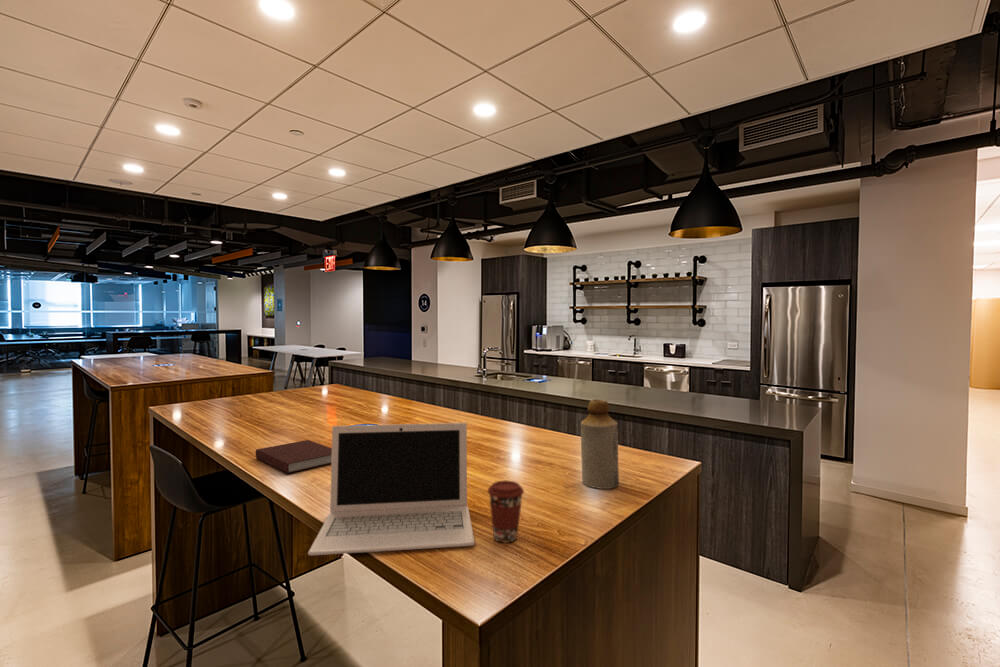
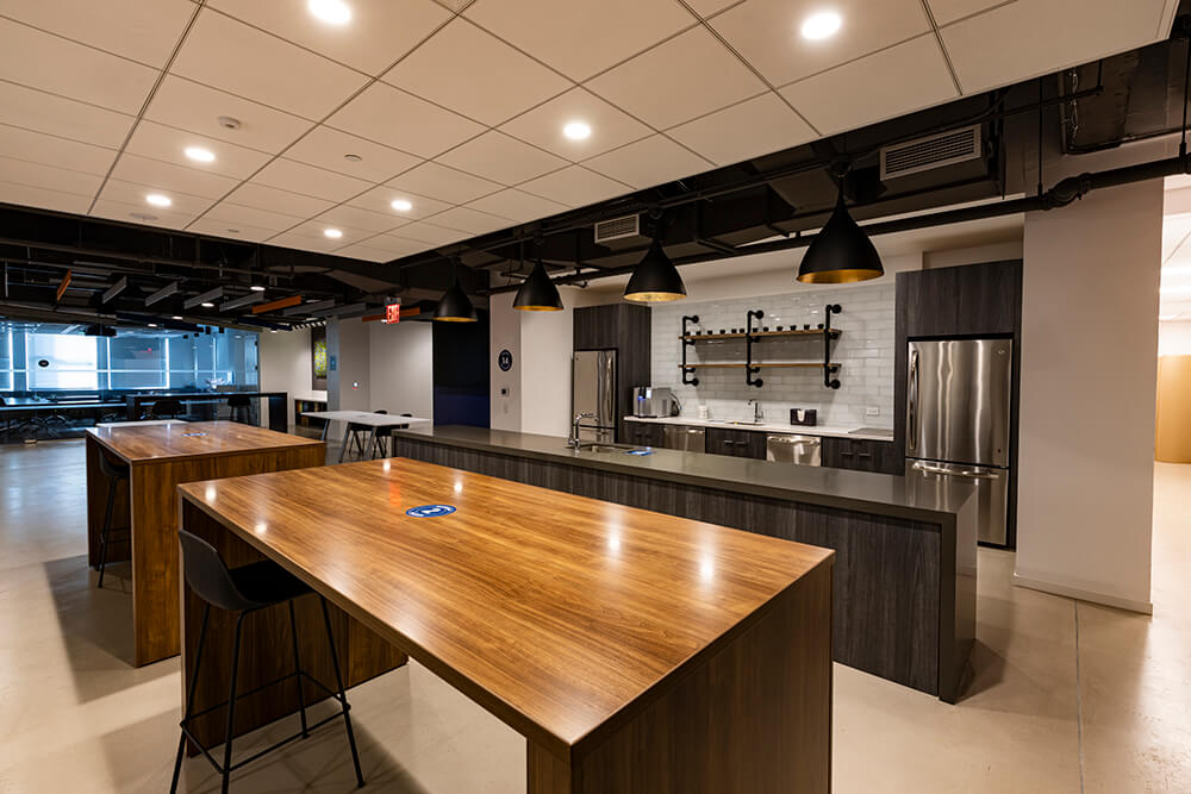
- notebook [255,439,332,474]
- bottle [580,398,620,490]
- laptop [307,422,476,557]
- coffee cup [486,479,525,544]
